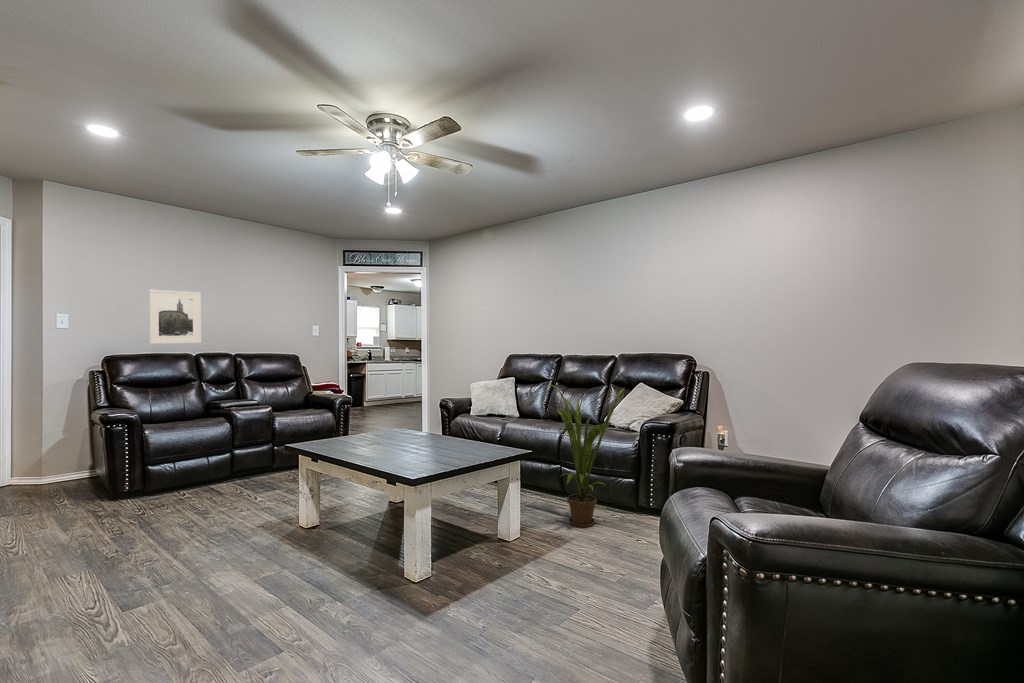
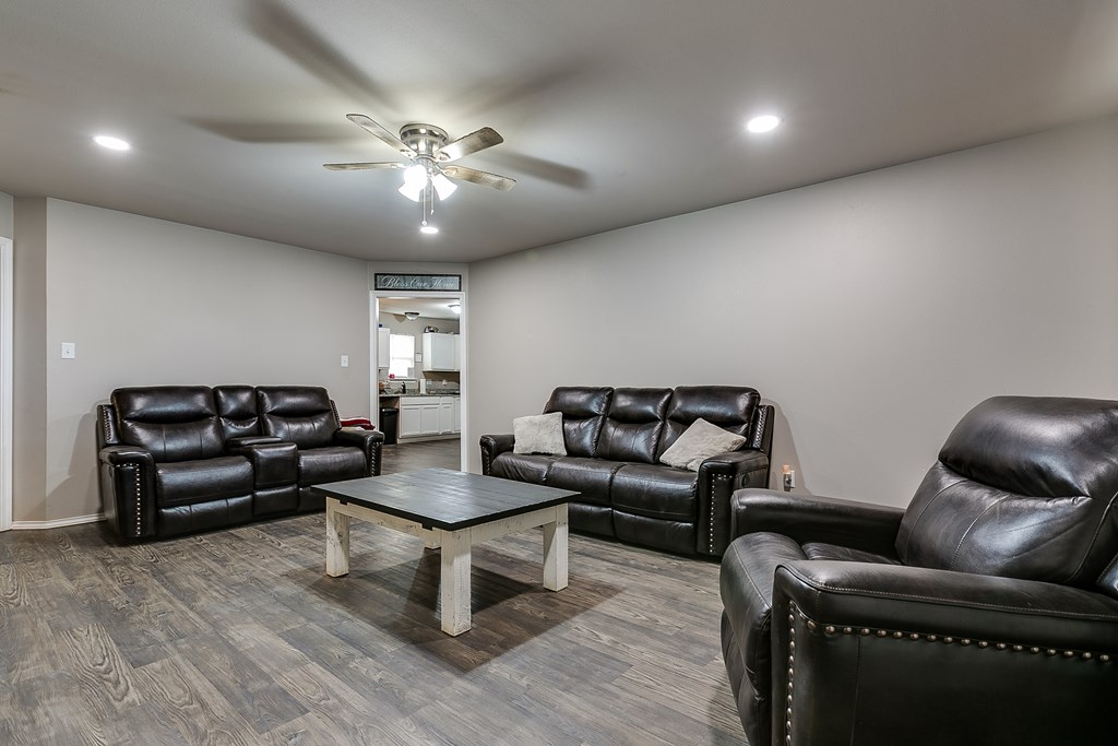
- house plant [546,382,625,528]
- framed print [148,289,202,345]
